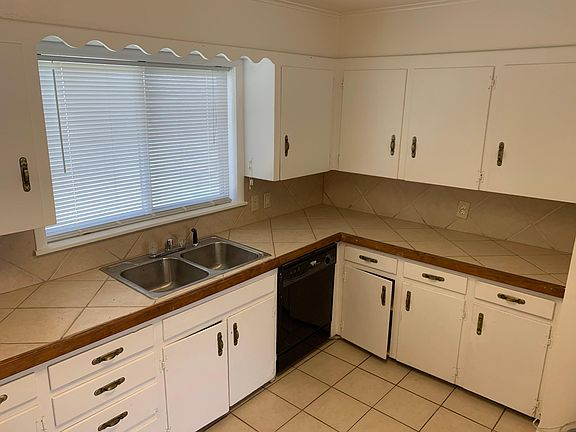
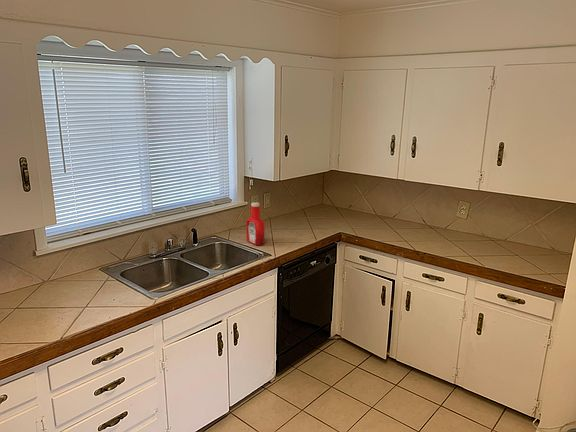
+ soap bottle [246,201,266,246]
